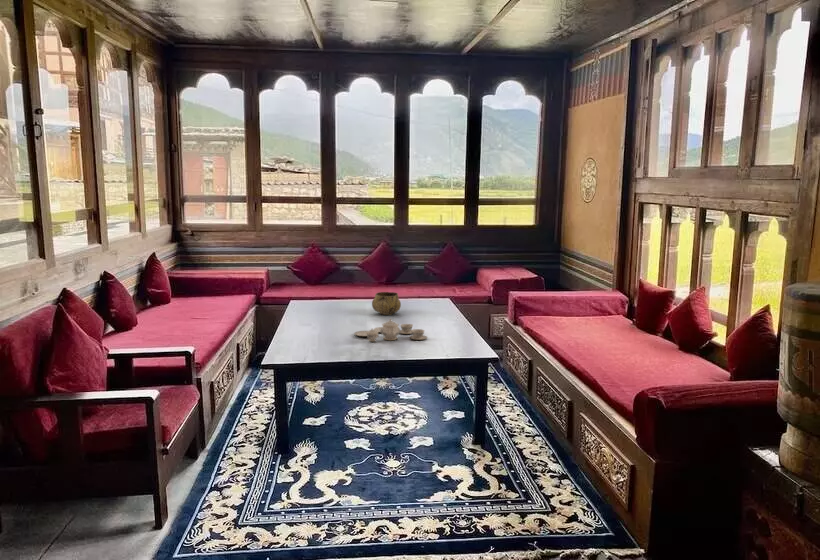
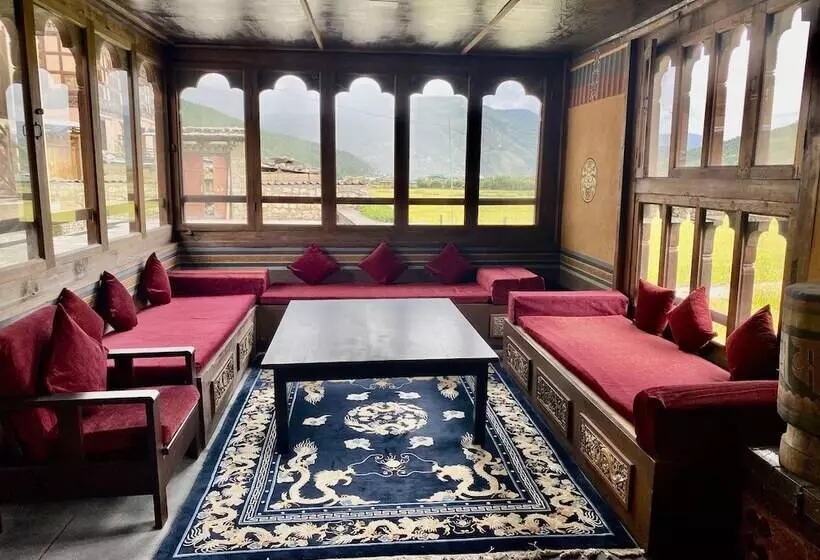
- chinaware [353,318,428,342]
- decorative bowl [371,291,402,316]
